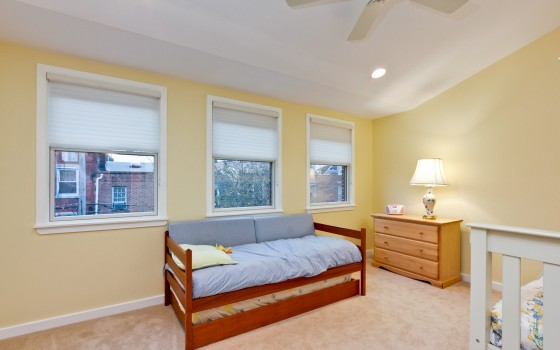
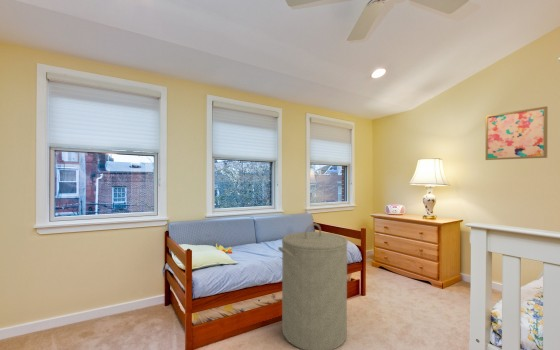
+ wall art [485,106,549,161]
+ laundry hamper [277,222,349,350]
